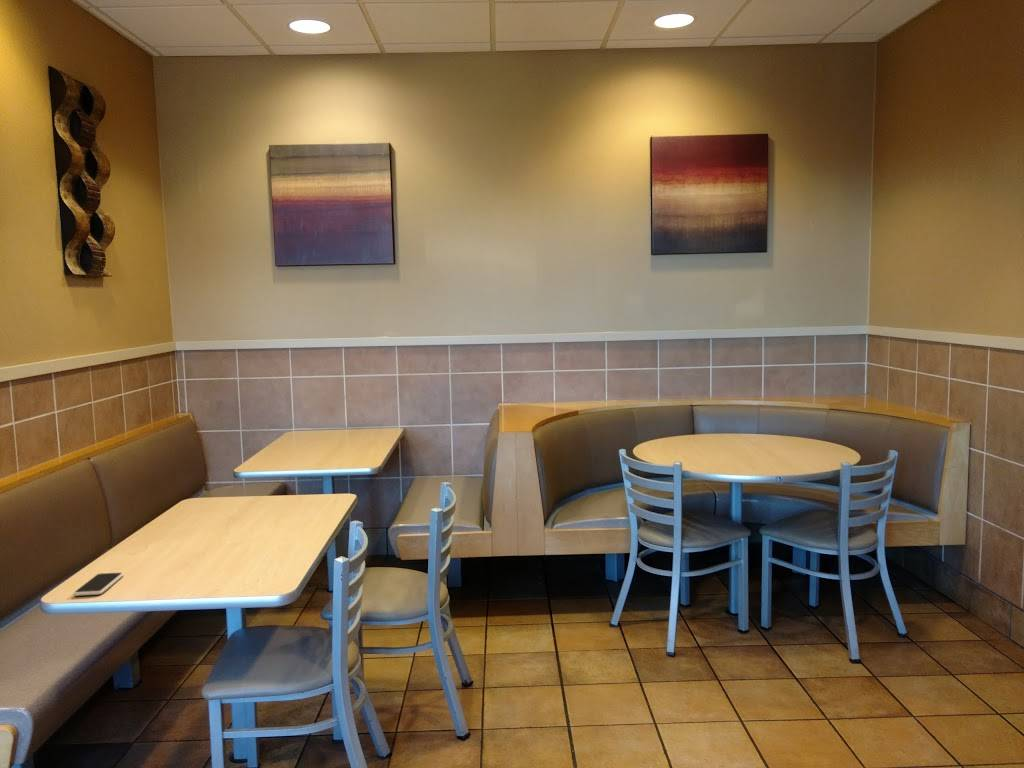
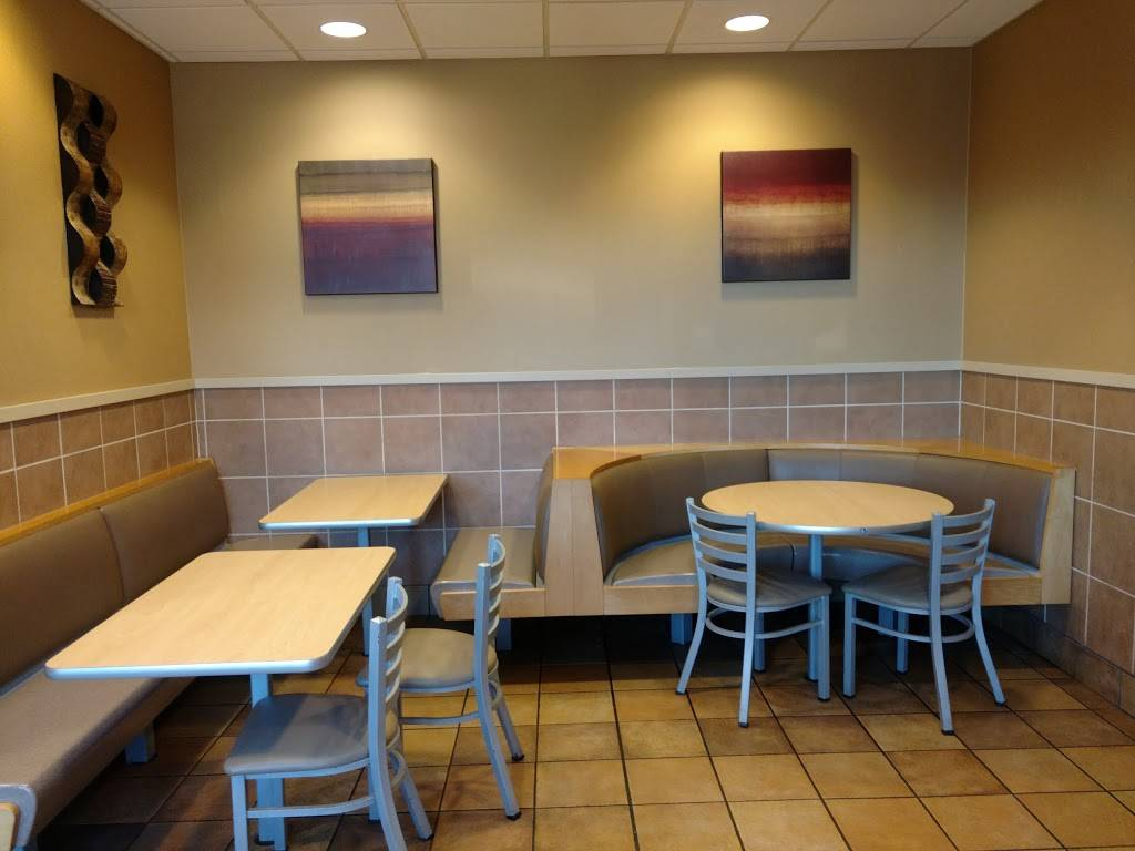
- smartphone [72,572,125,597]
